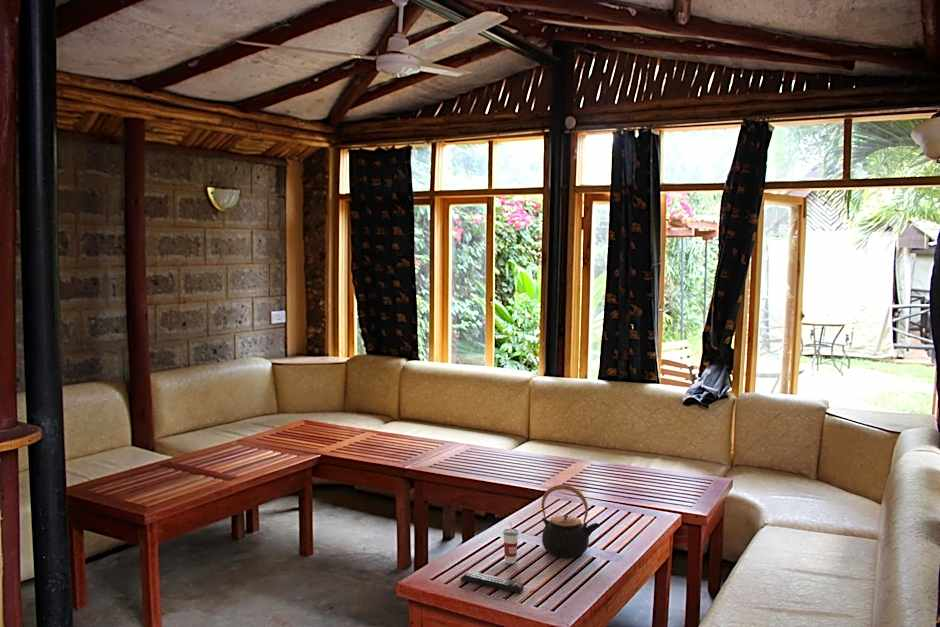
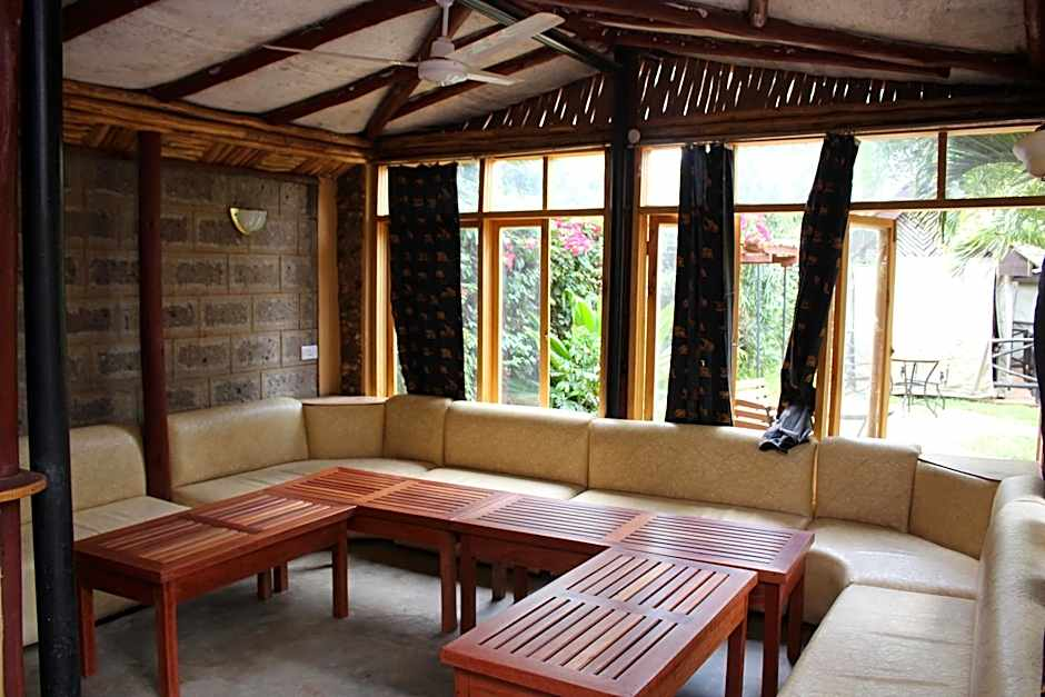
- cup [502,521,520,565]
- teapot [541,484,601,559]
- remote control [459,570,525,594]
